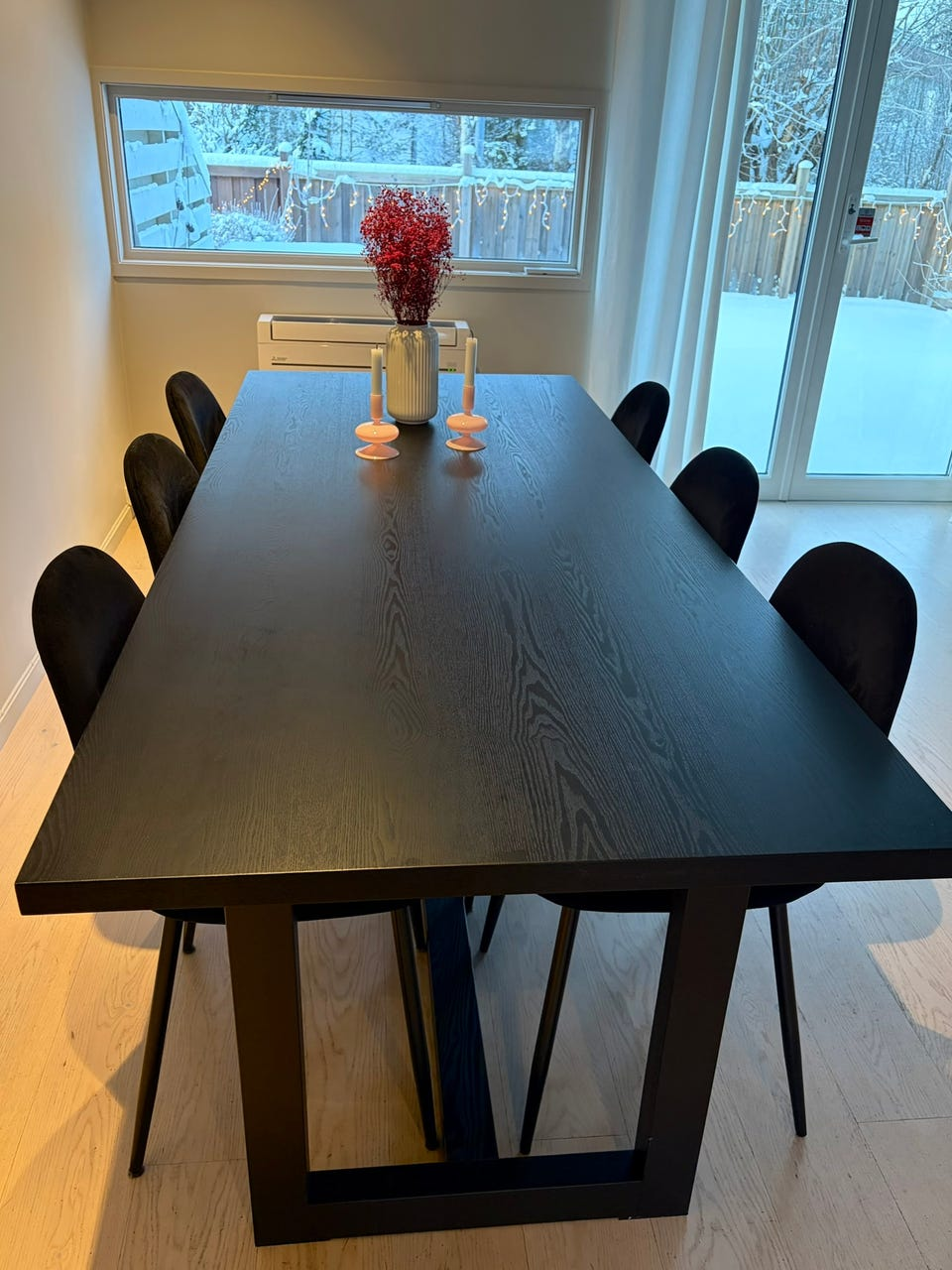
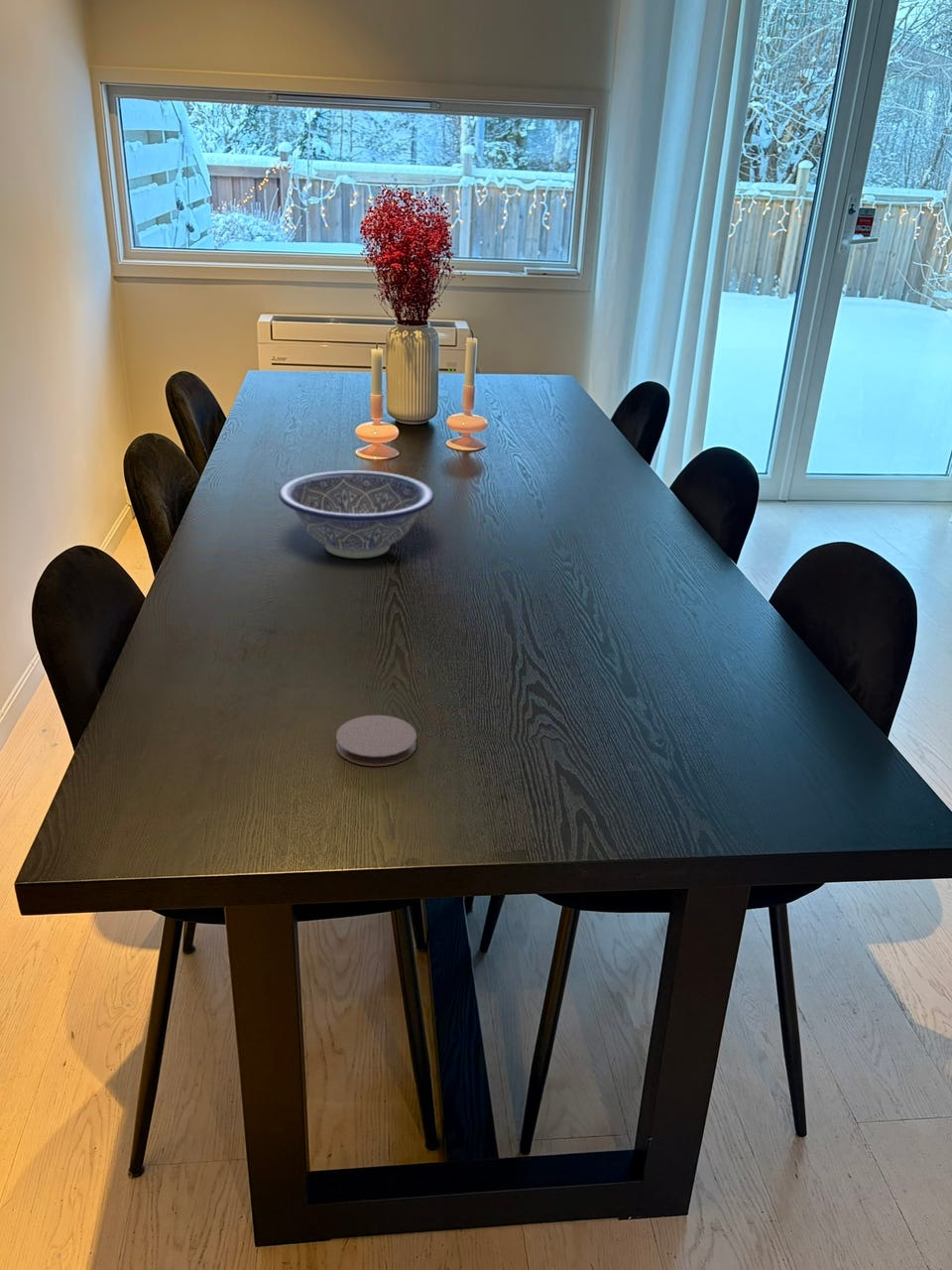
+ coaster [335,714,417,767]
+ decorative bowl [278,469,435,560]
